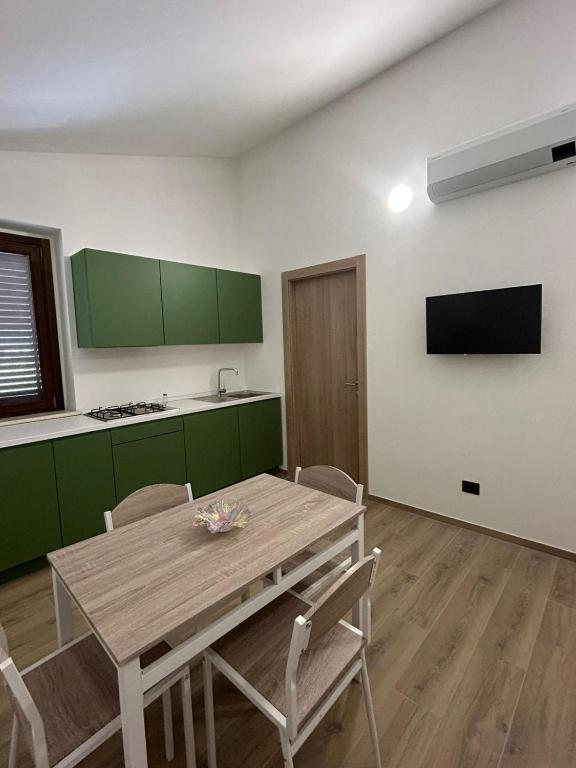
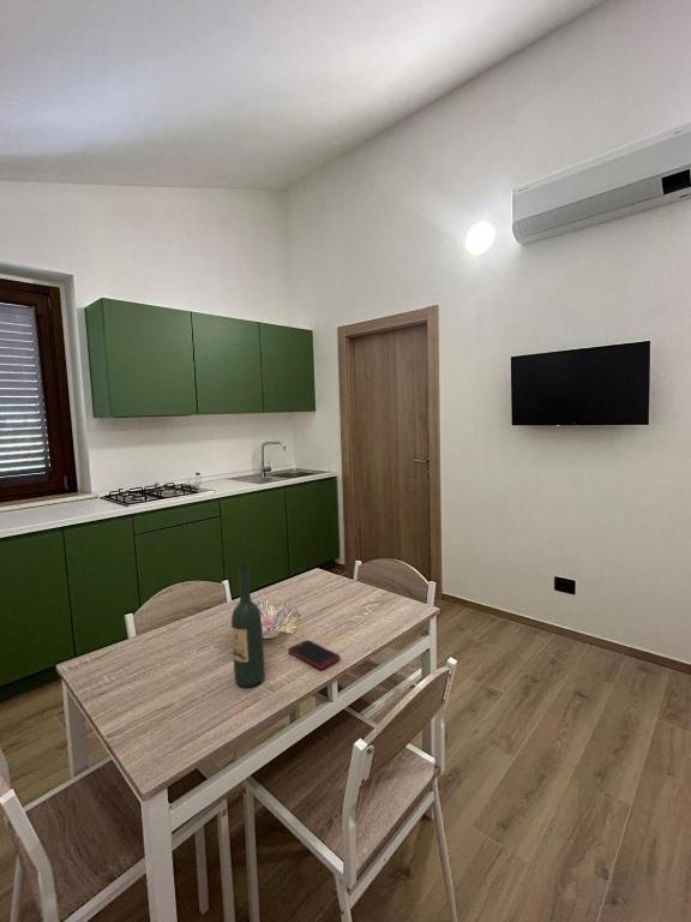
+ wine bottle [230,564,265,688]
+ cell phone [287,639,342,671]
